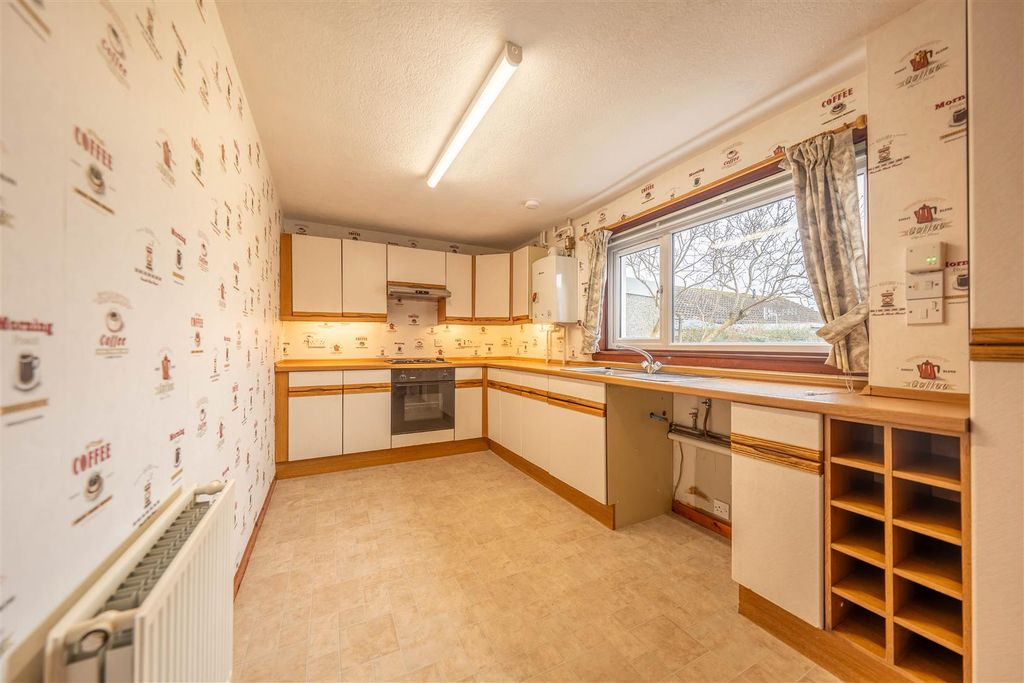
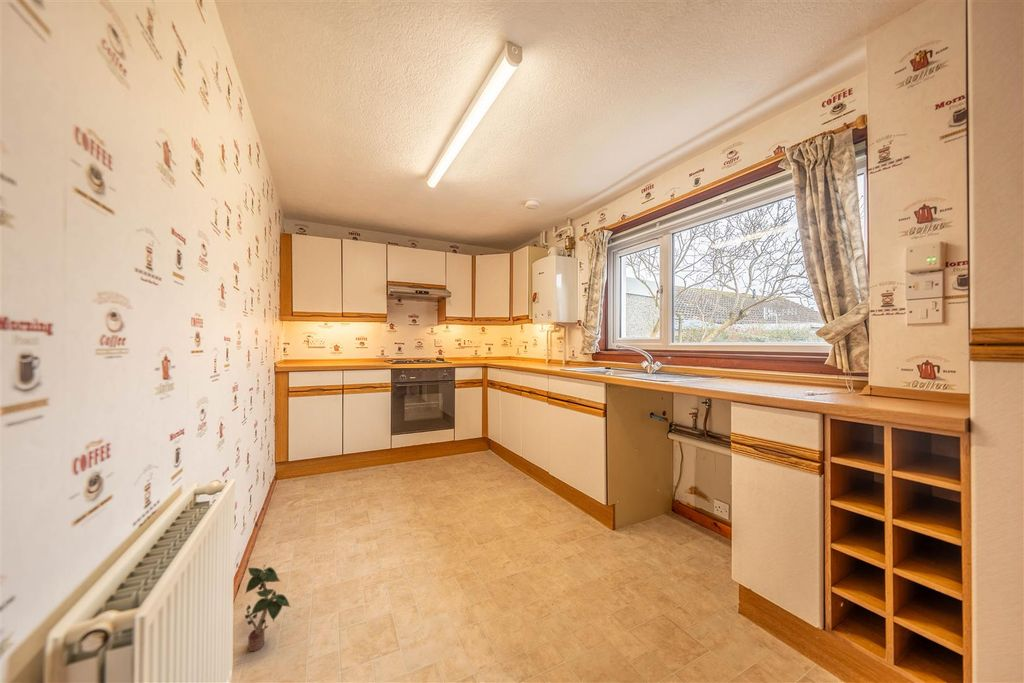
+ potted plant [244,564,292,652]
